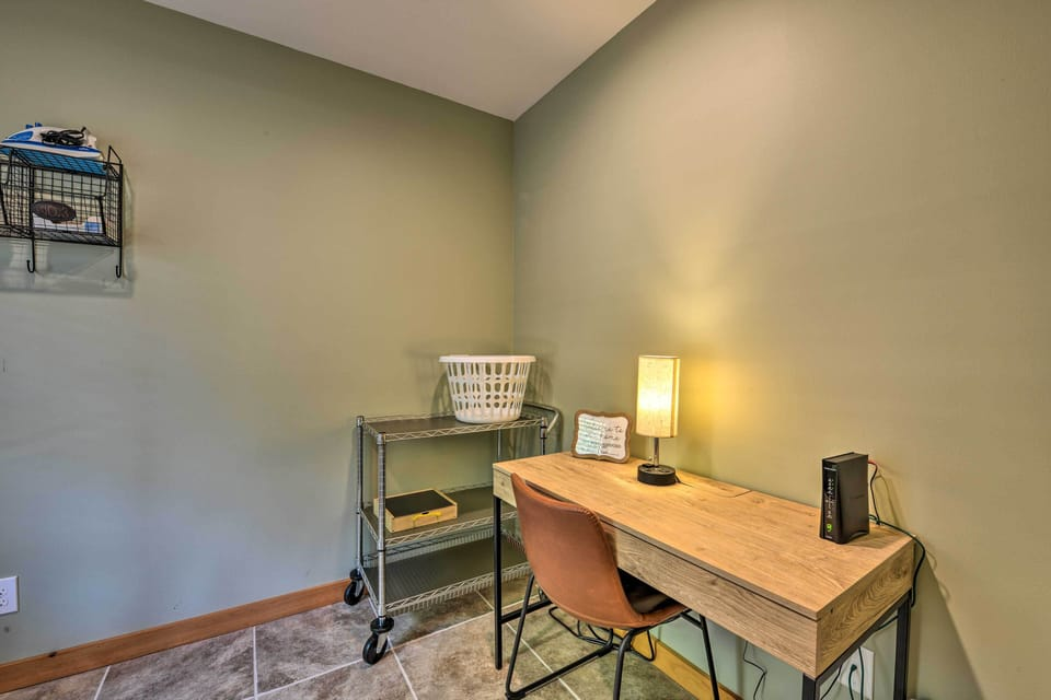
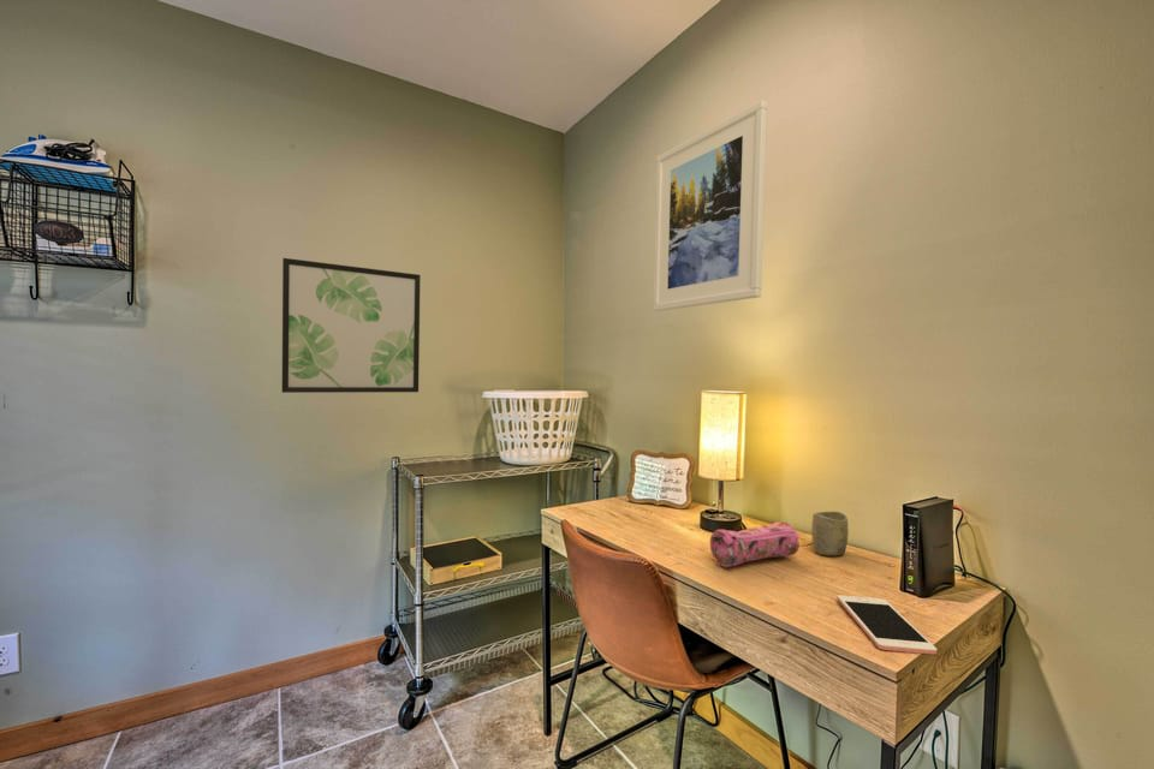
+ wall art [281,257,422,394]
+ cup [810,511,850,556]
+ pencil case [709,520,801,568]
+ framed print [652,100,768,312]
+ cell phone [835,594,938,656]
